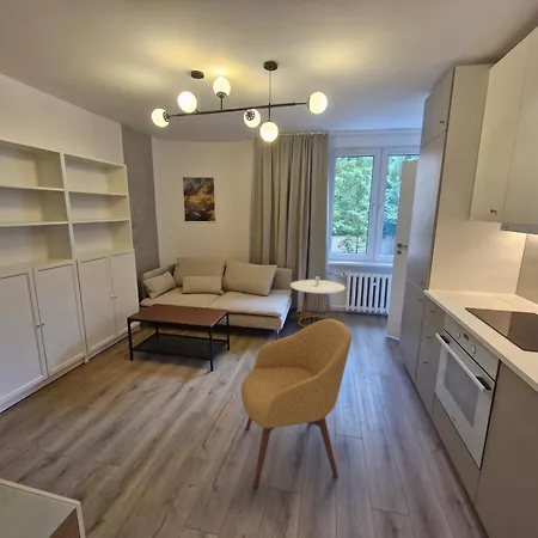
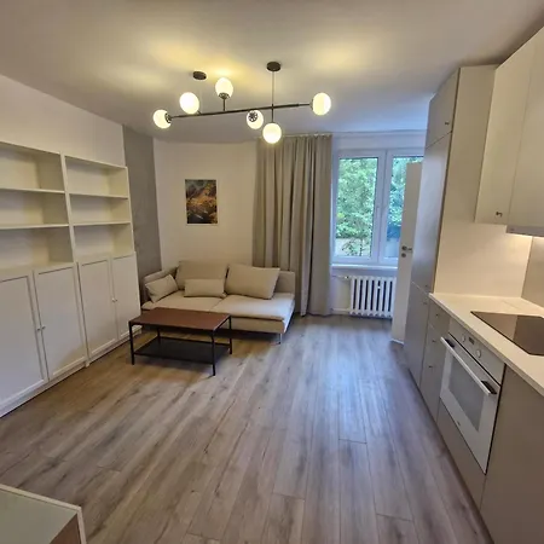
- side table [289,275,346,329]
- chair [240,318,353,489]
